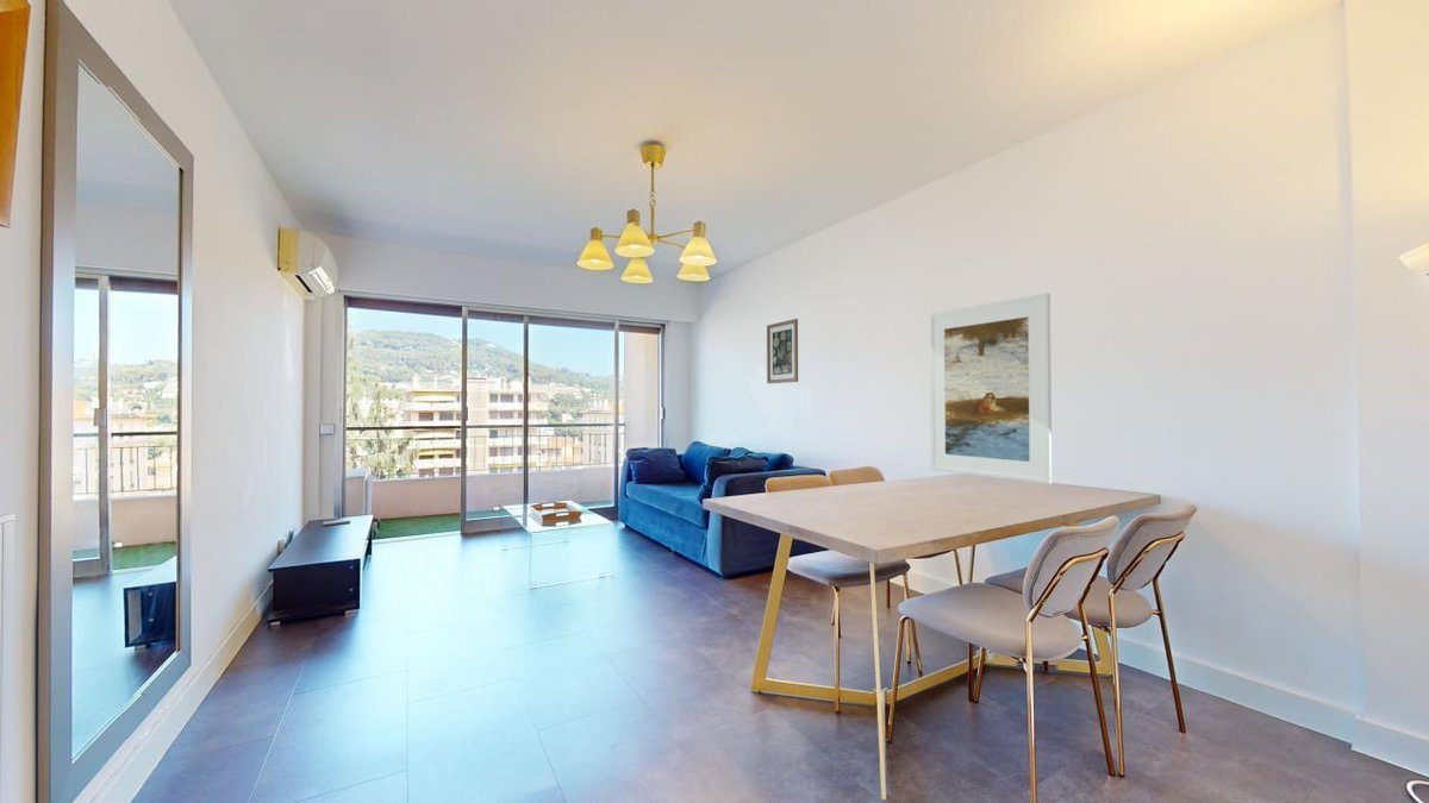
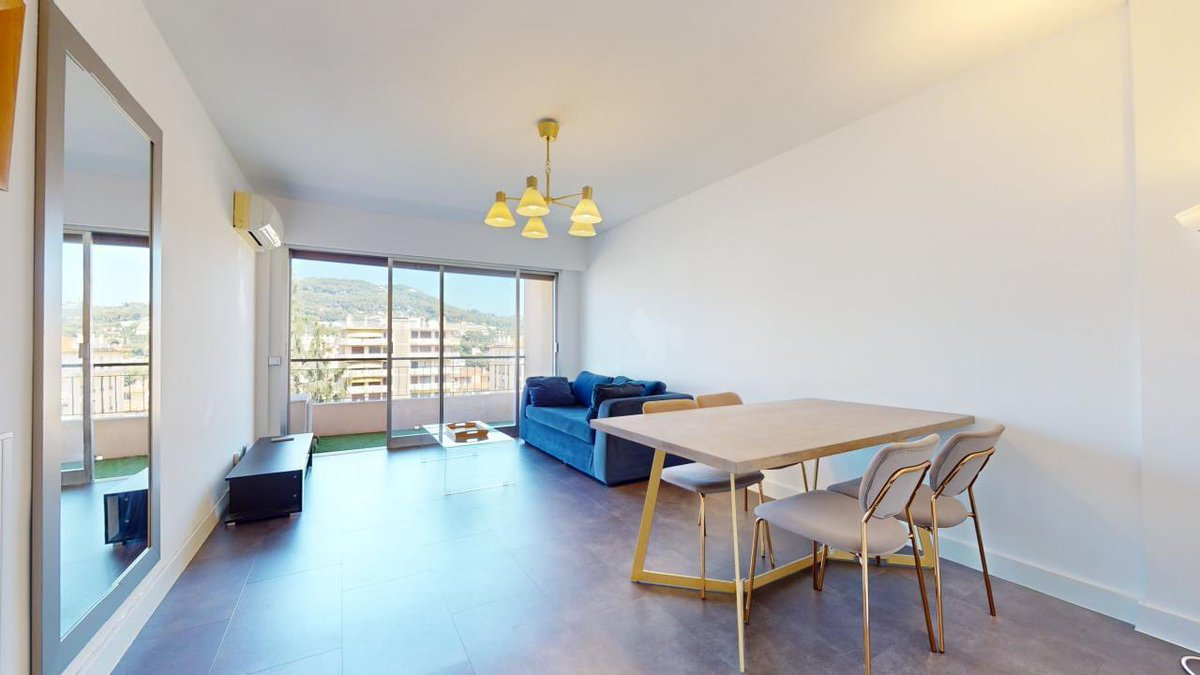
- wall art [766,318,799,384]
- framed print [929,293,1053,485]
